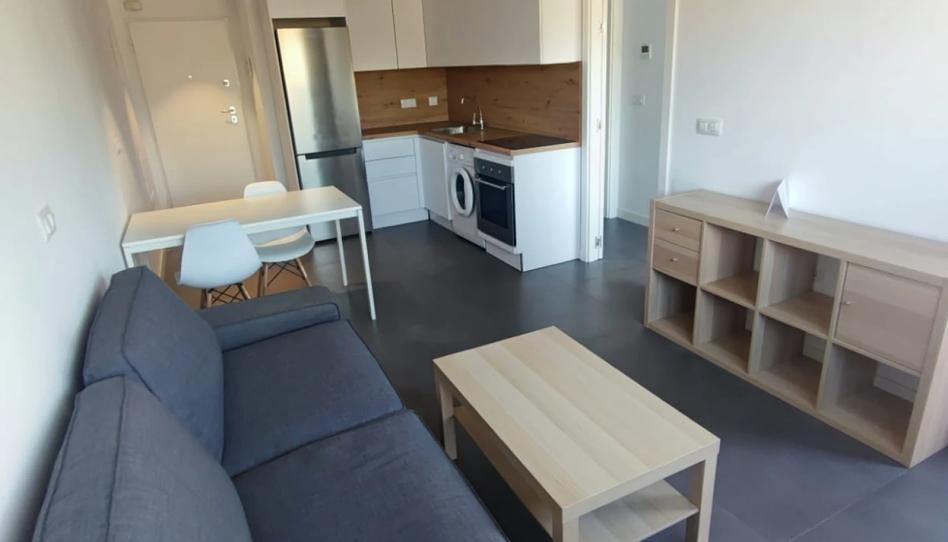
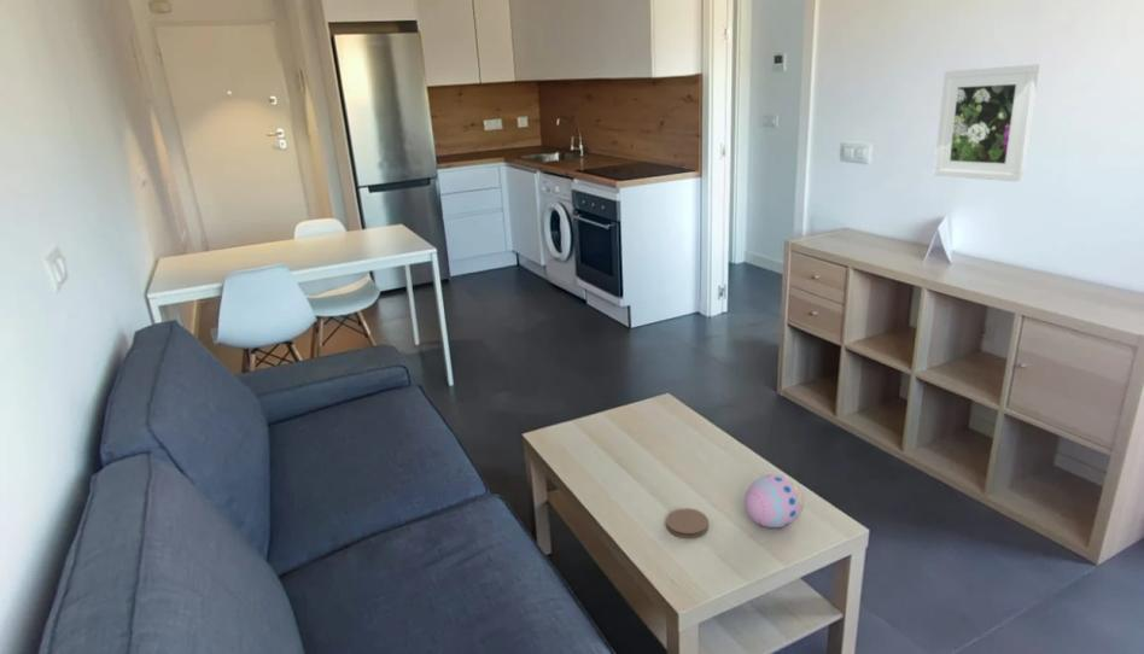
+ coaster [665,508,710,539]
+ decorative egg [743,473,805,529]
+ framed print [933,63,1040,183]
